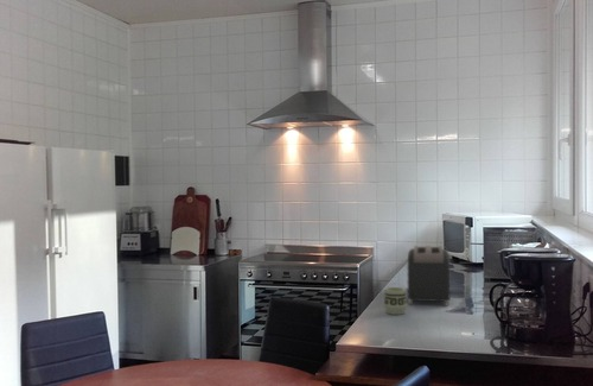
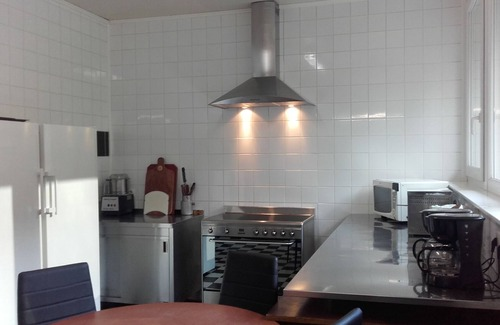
- toaster [406,245,452,306]
- cup [383,286,408,316]
